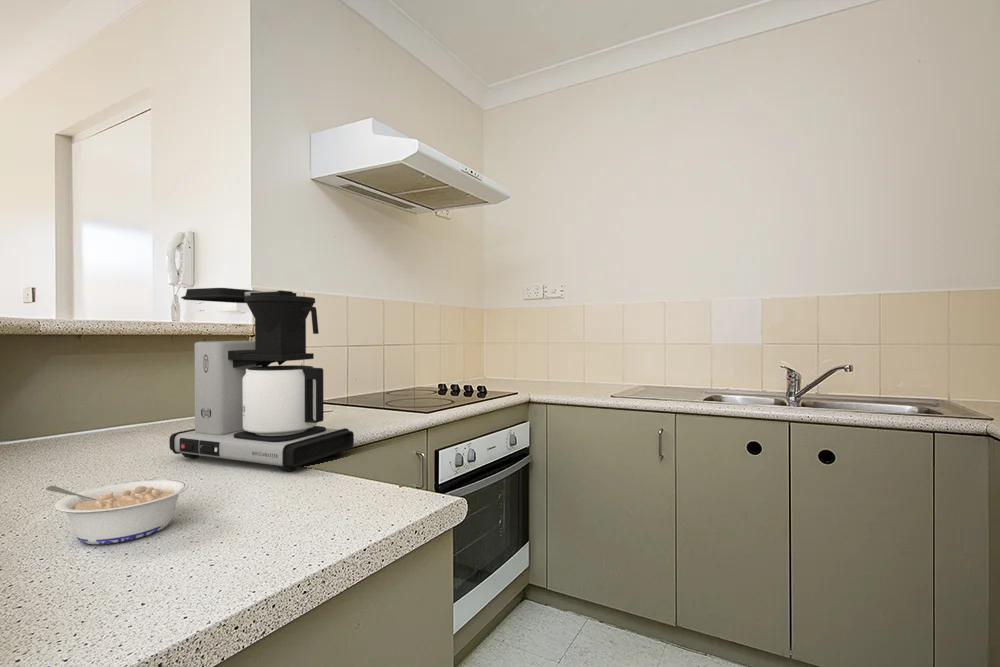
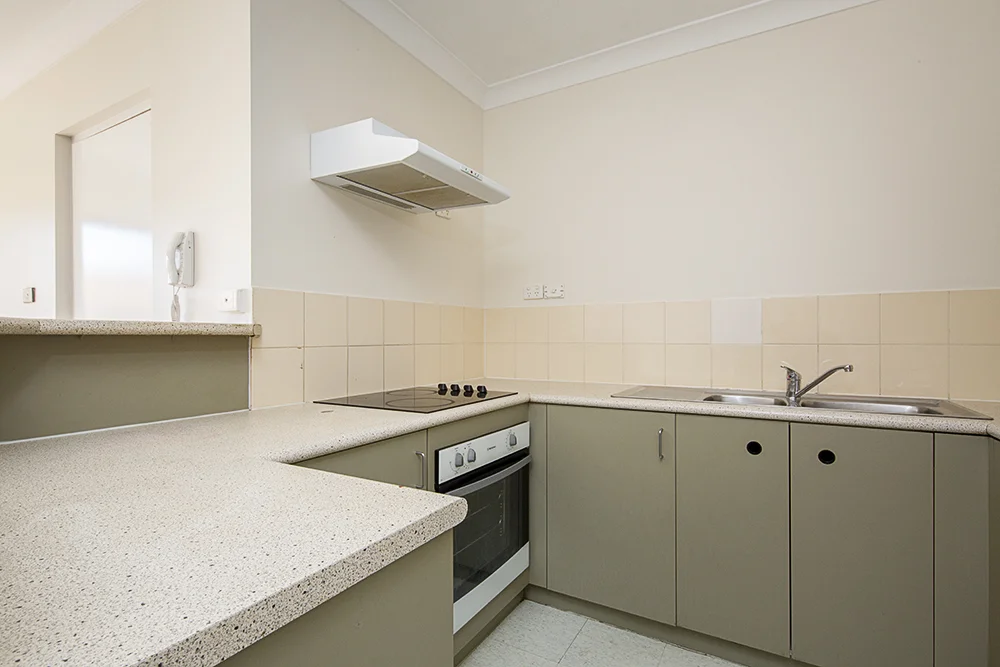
- coffee maker [168,287,355,473]
- legume [45,478,189,545]
